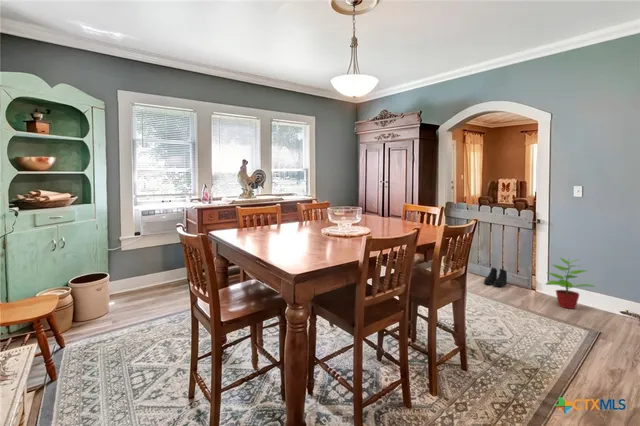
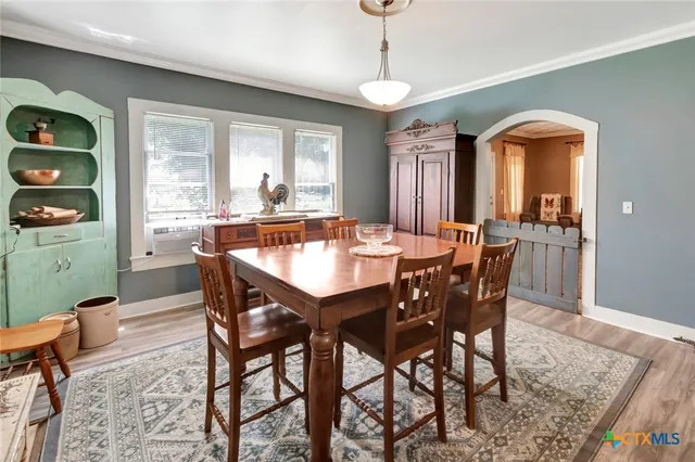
- potted plant [544,257,597,310]
- boots [483,266,508,288]
